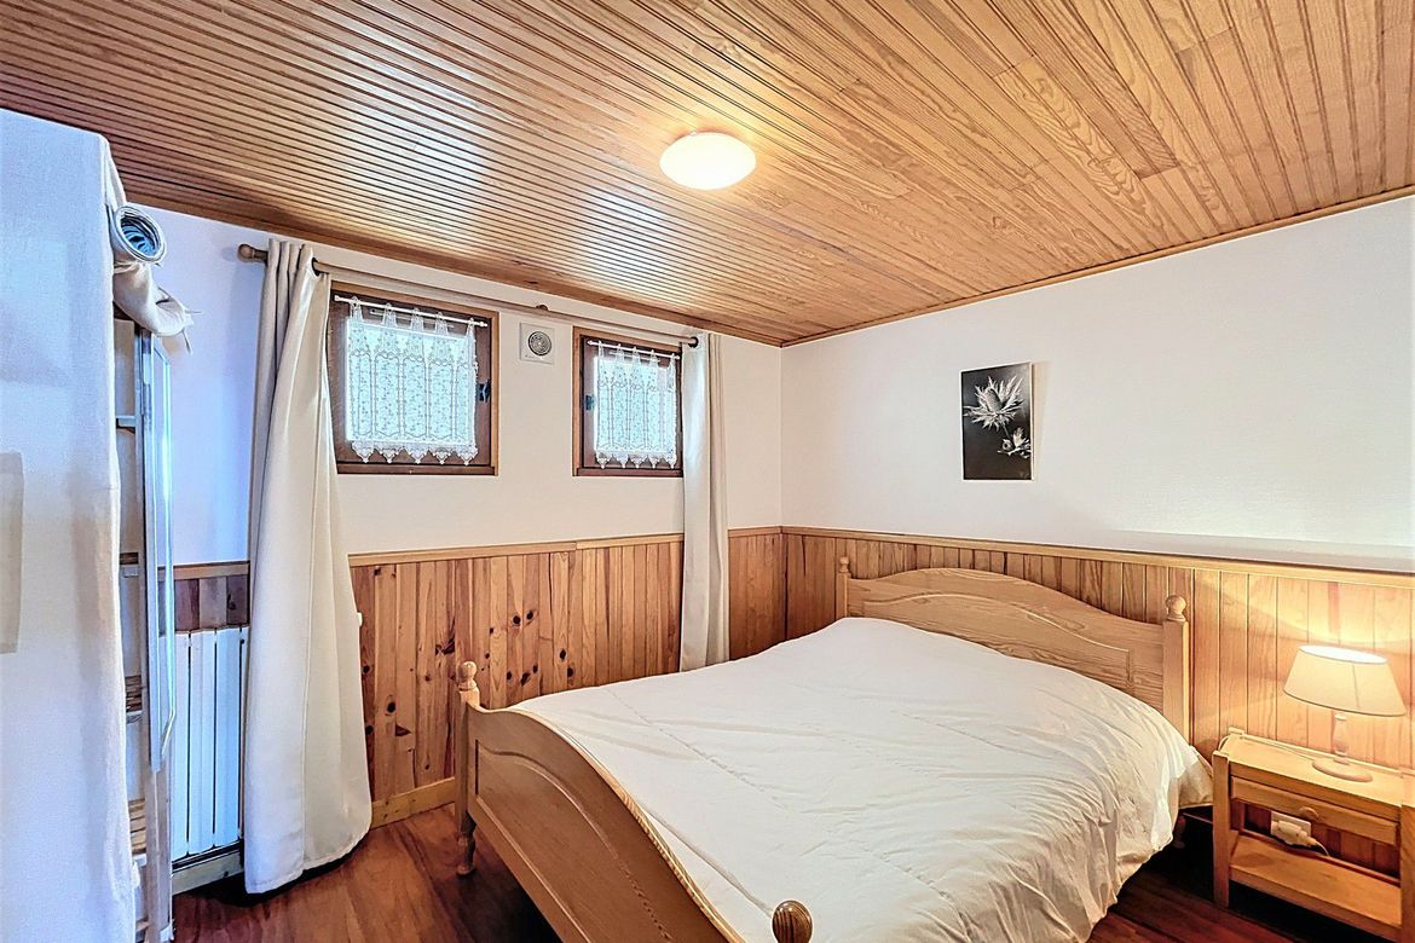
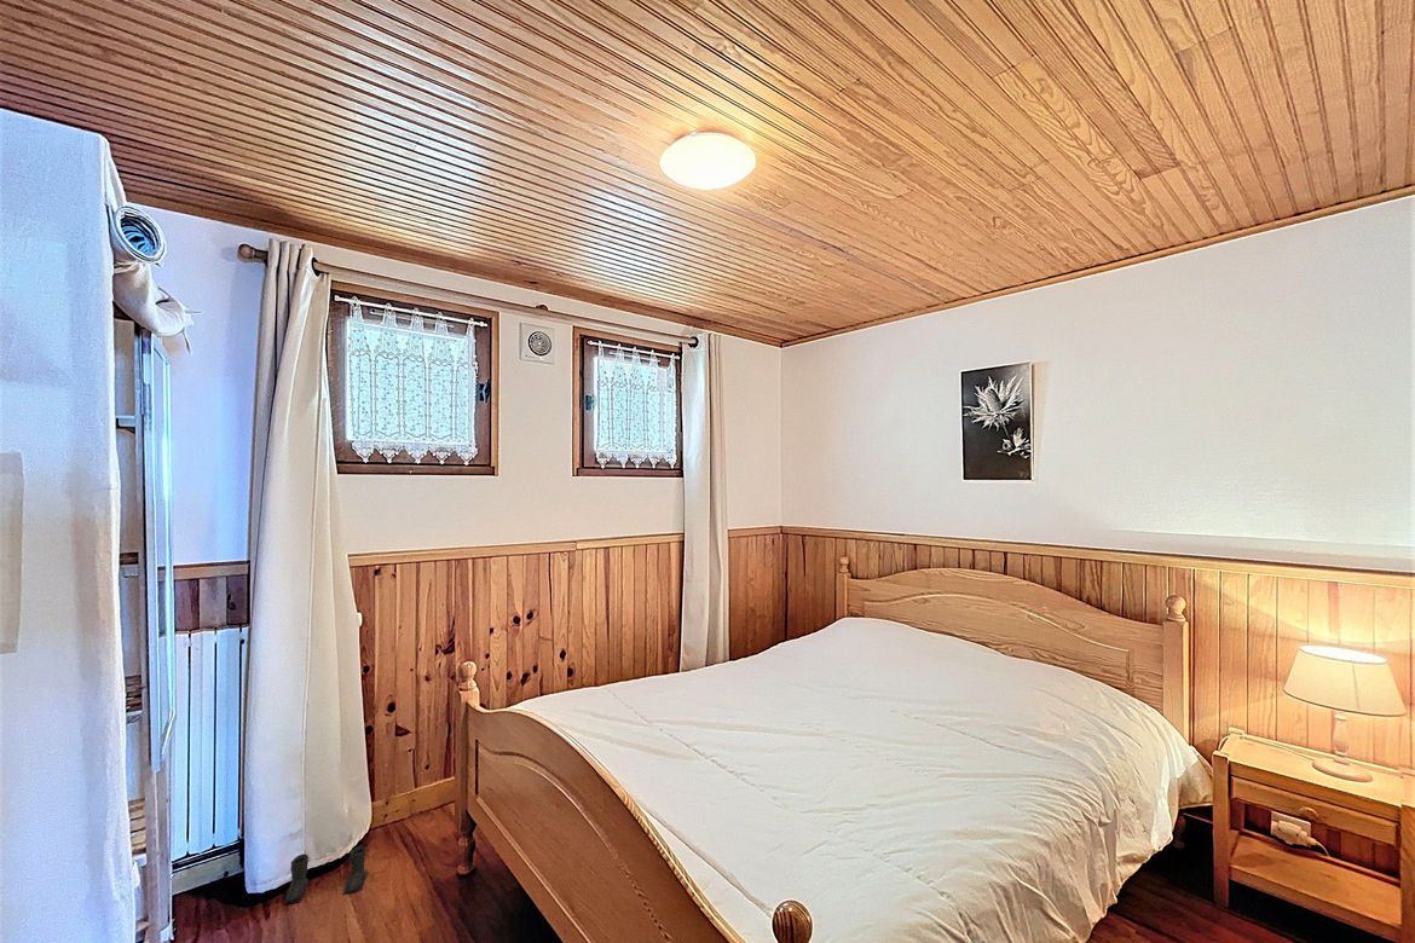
+ boots [284,845,369,904]
